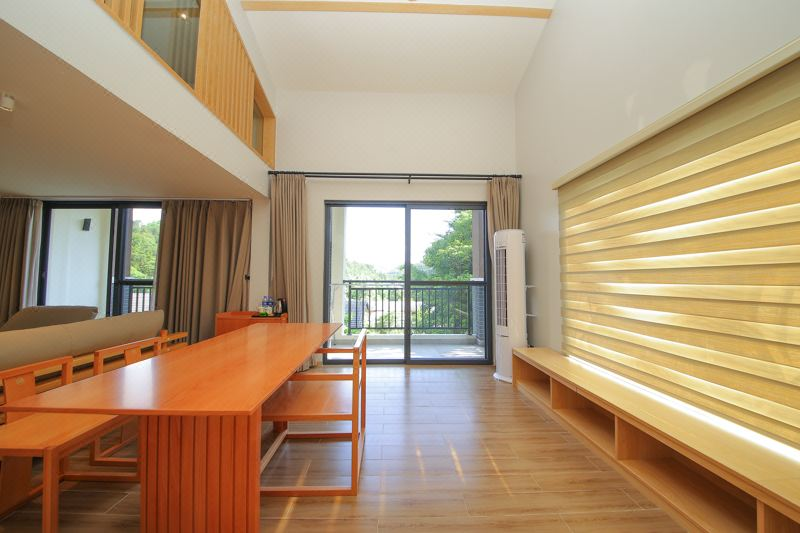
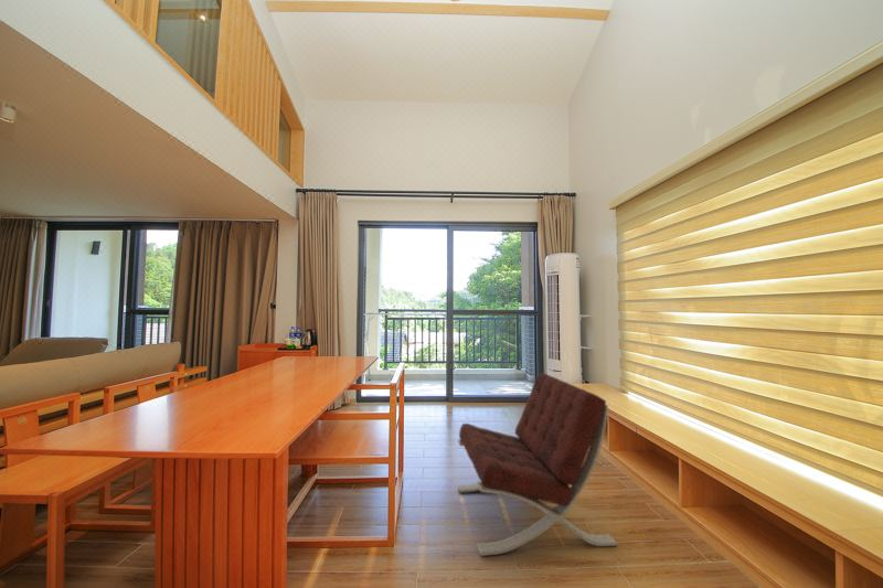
+ lounge chair [457,372,618,557]
